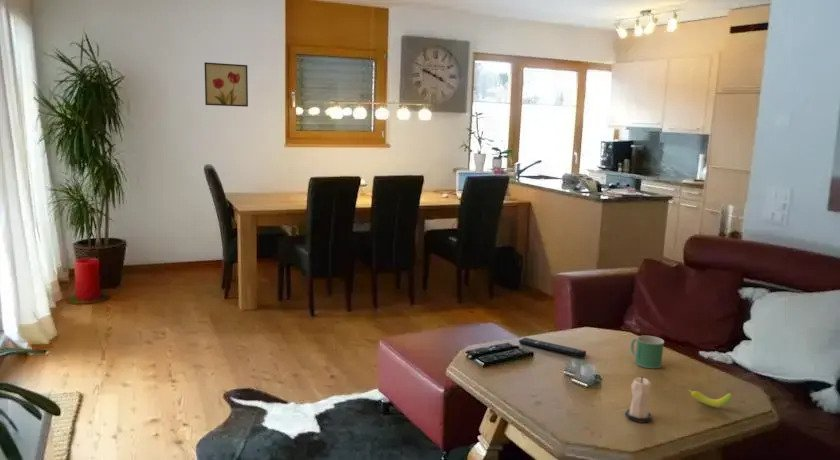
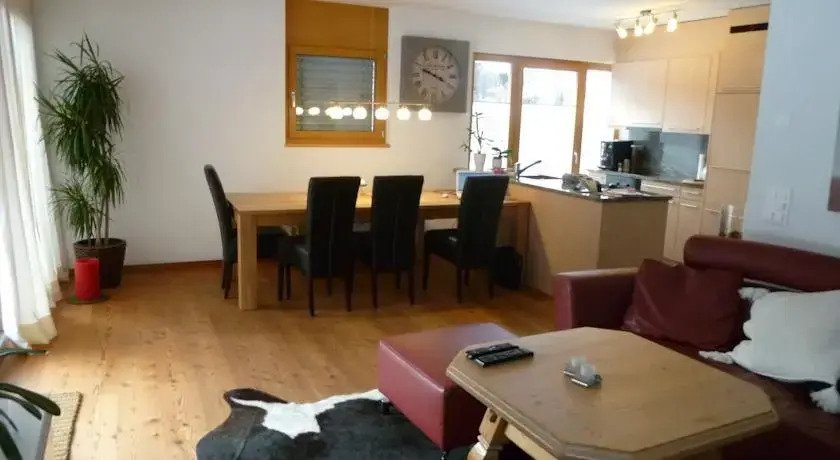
- fruit [687,389,733,409]
- remote control [518,337,587,358]
- candle [624,376,654,423]
- wall art [204,61,249,108]
- mug [629,335,665,369]
